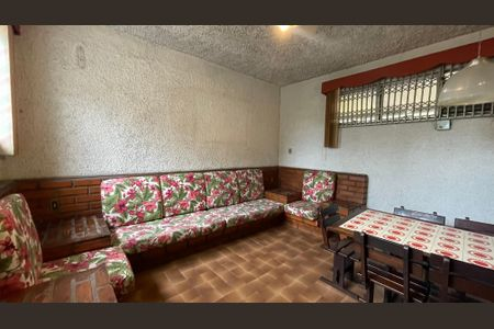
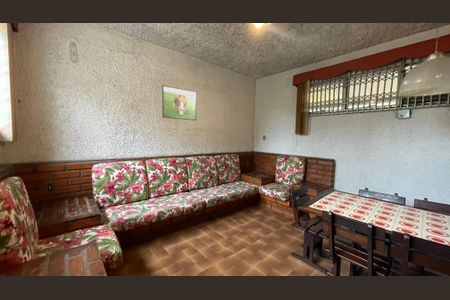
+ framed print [161,84,198,121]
